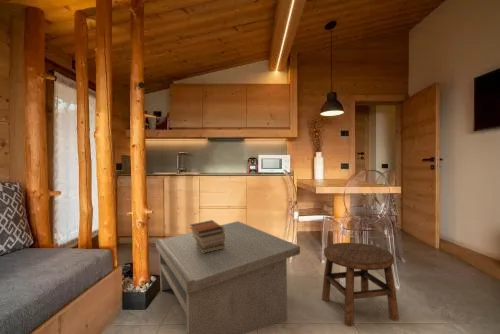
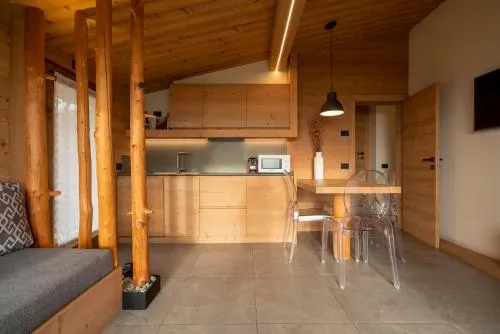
- book stack [190,219,226,253]
- coffee table [155,220,301,334]
- stool [321,242,400,327]
